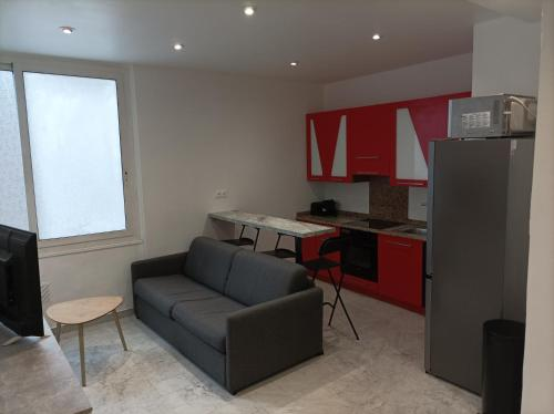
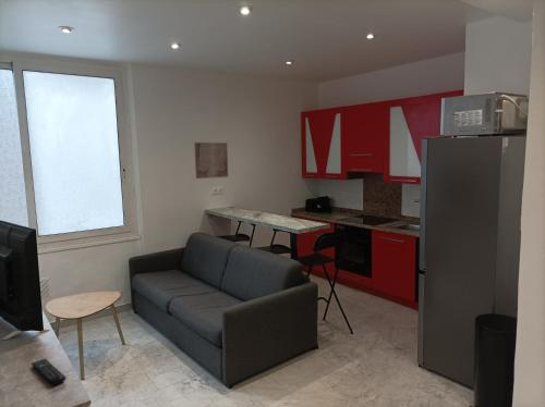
+ wall art [193,141,229,180]
+ remote control [31,358,66,386]
